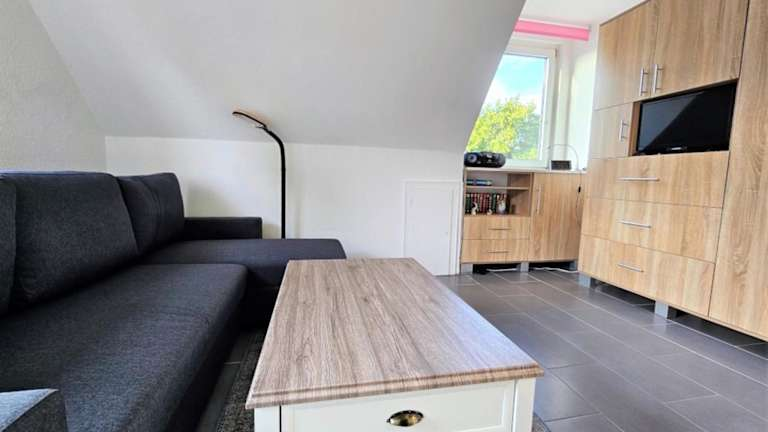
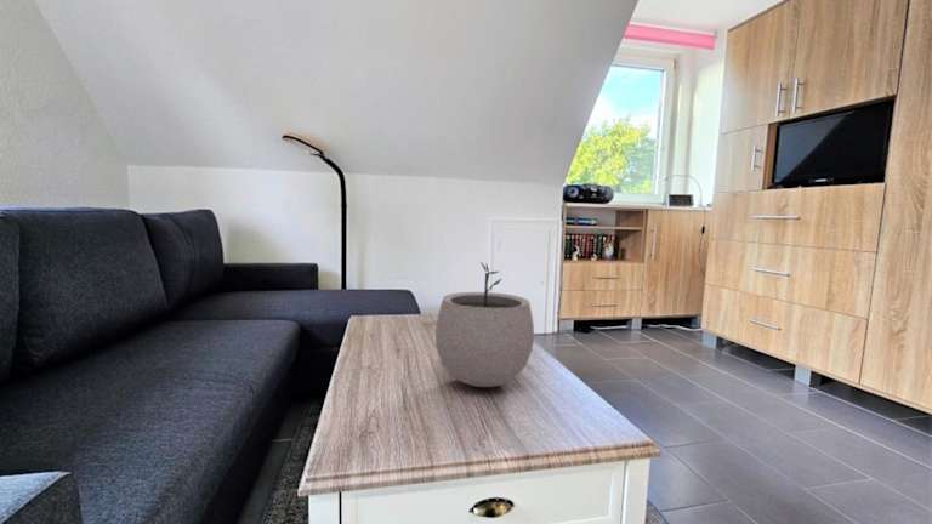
+ plant pot [434,261,535,388]
